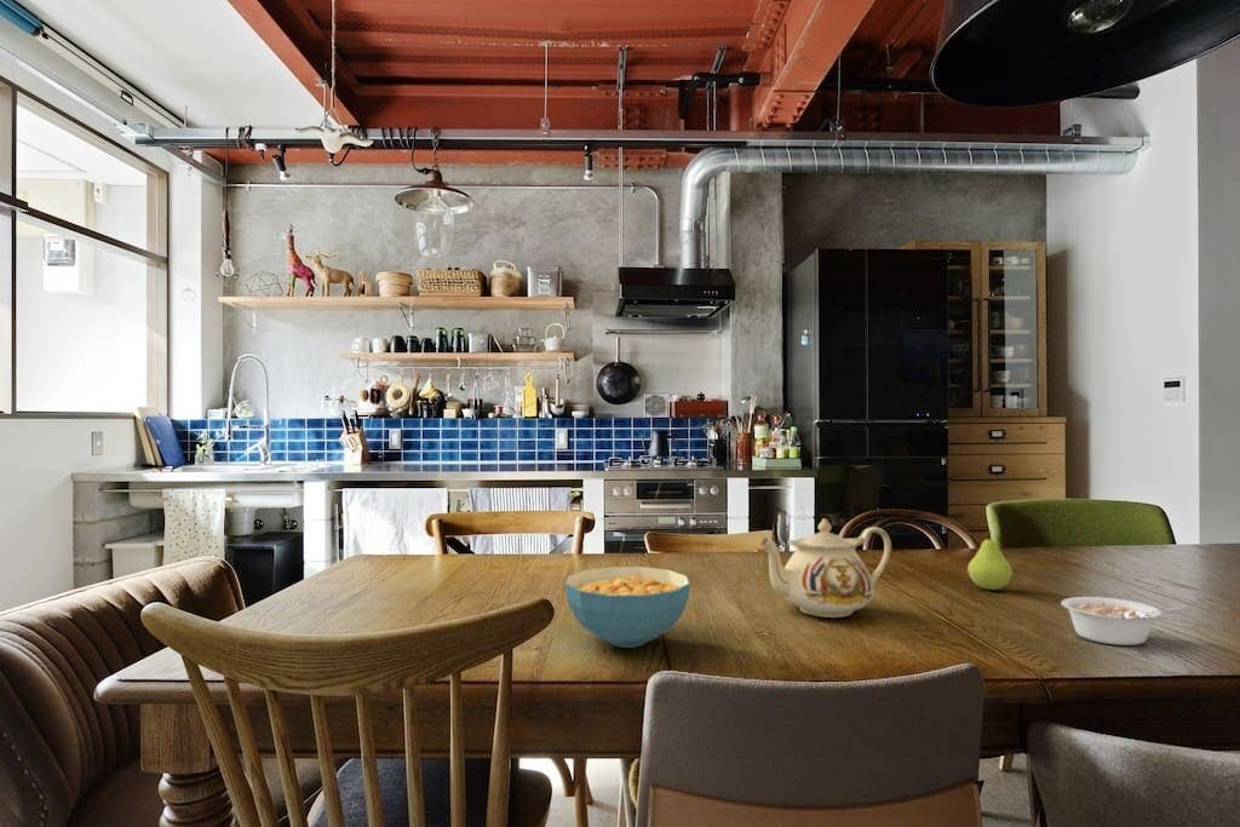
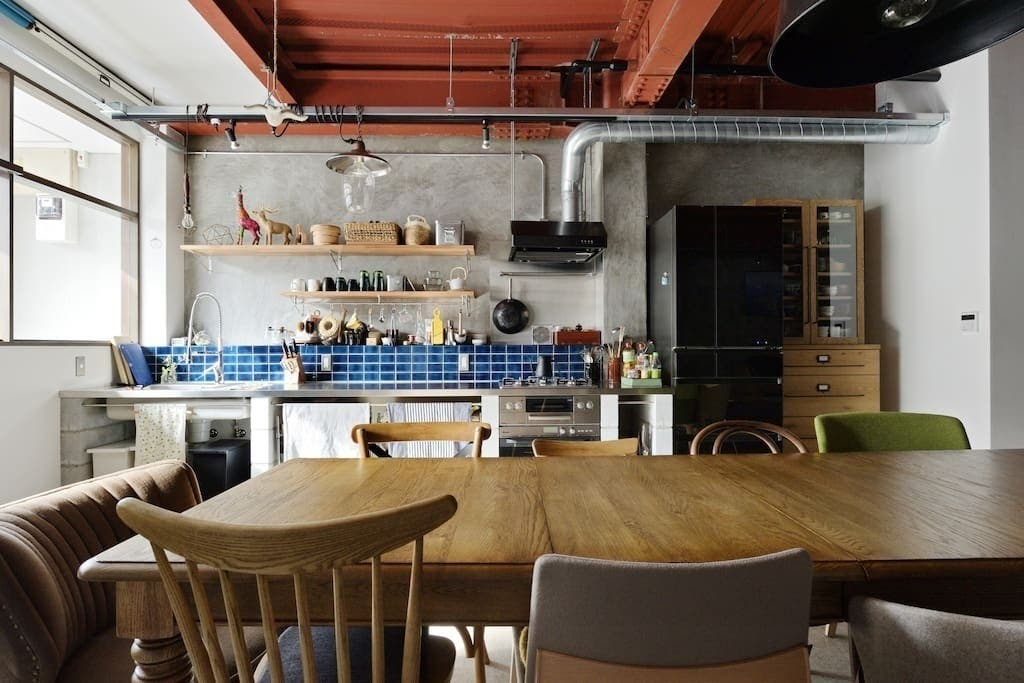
- fruit [966,530,1014,591]
- teapot [759,517,892,619]
- legume [1060,596,1184,647]
- cereal bowl [564,565,691,649]
